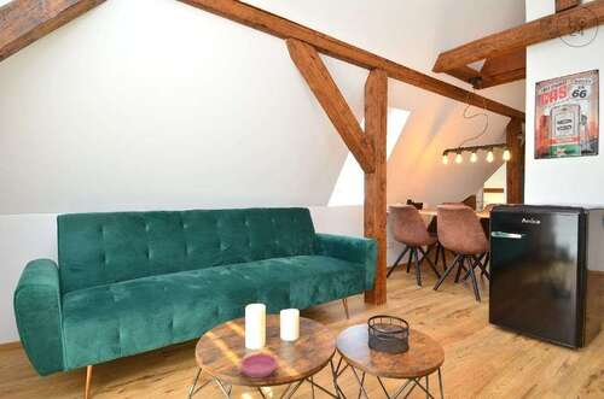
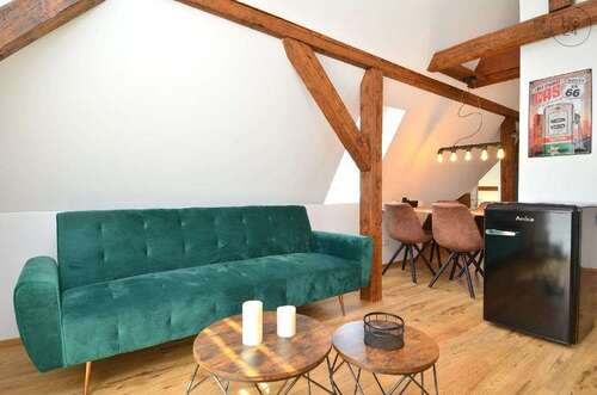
- saucer [239,352,279,380]
